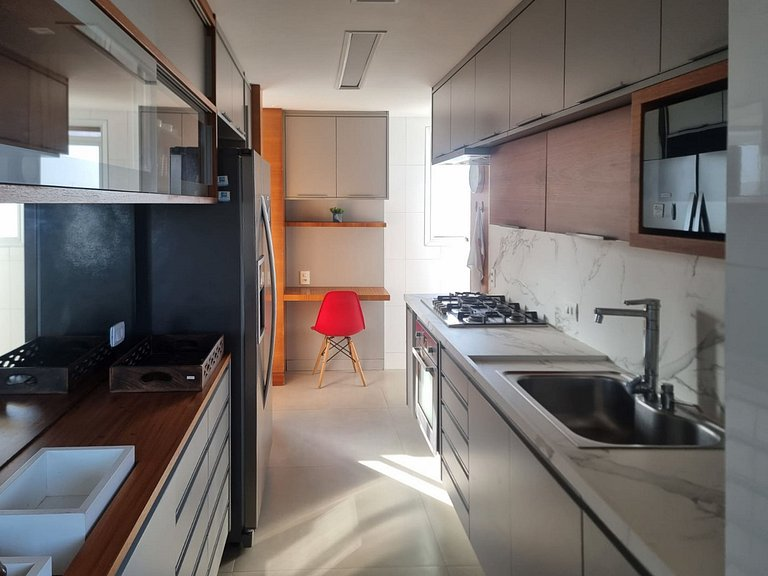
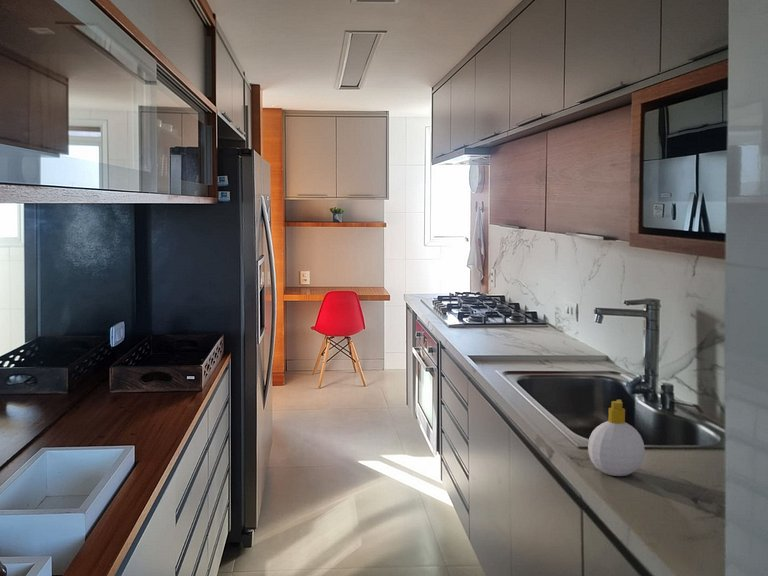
+ soap bottle [587,399,646,477]
